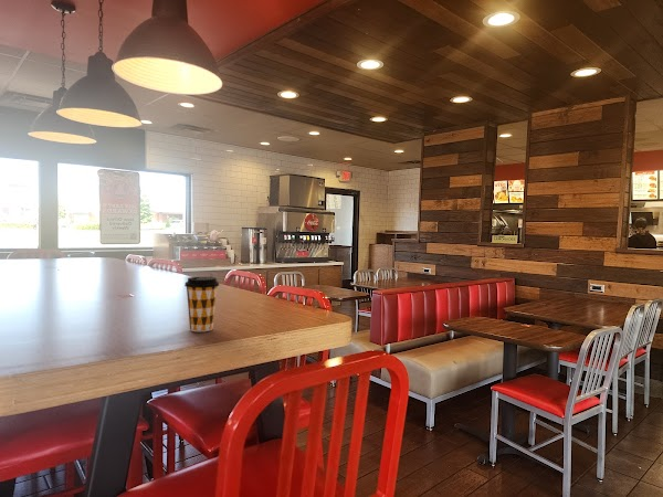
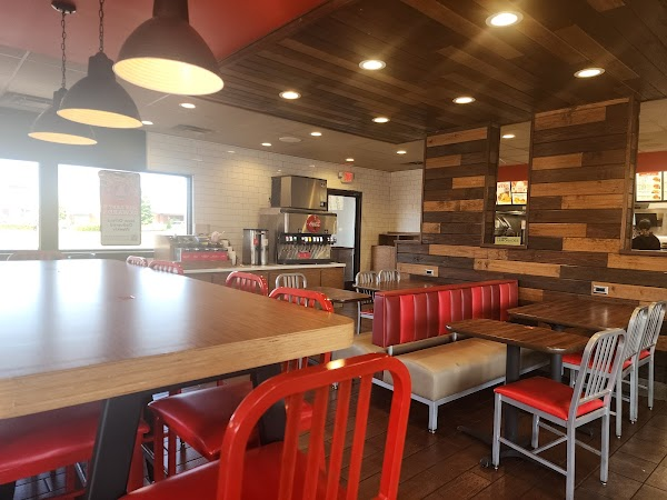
- coffee cup [183,276,220,332]
